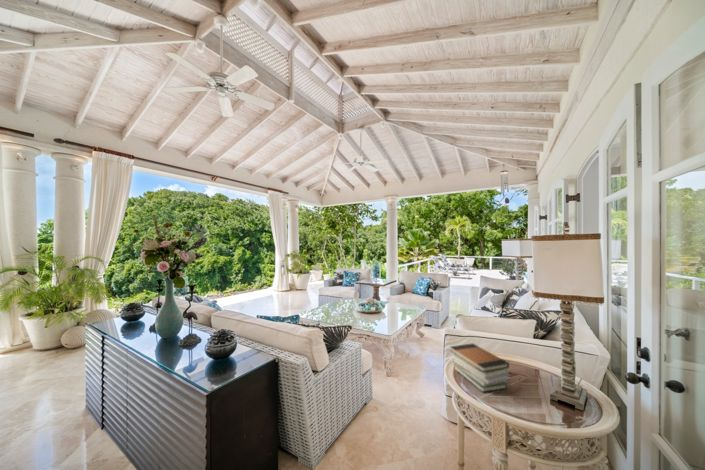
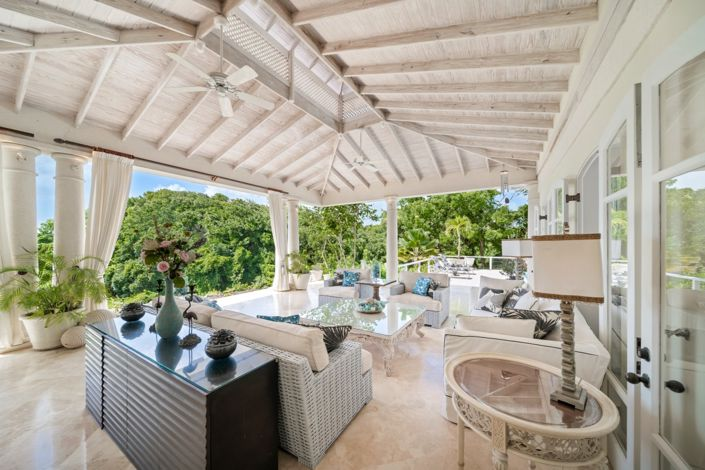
- book stack [449,342,510,393]
